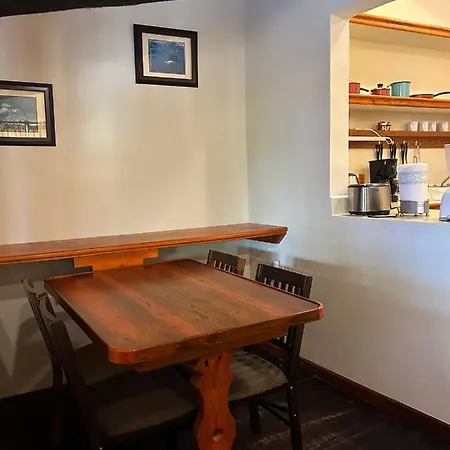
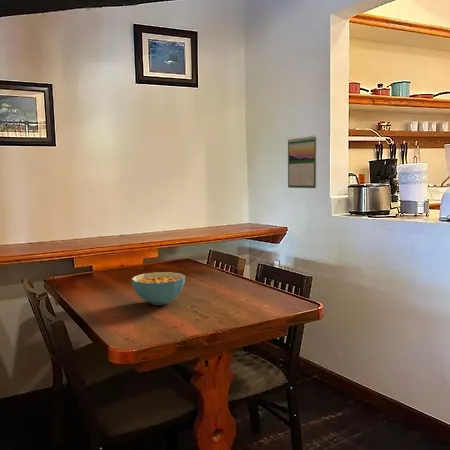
+ calendar [287,134,318,189]
+ cereal bowl [130,271,186,306]
